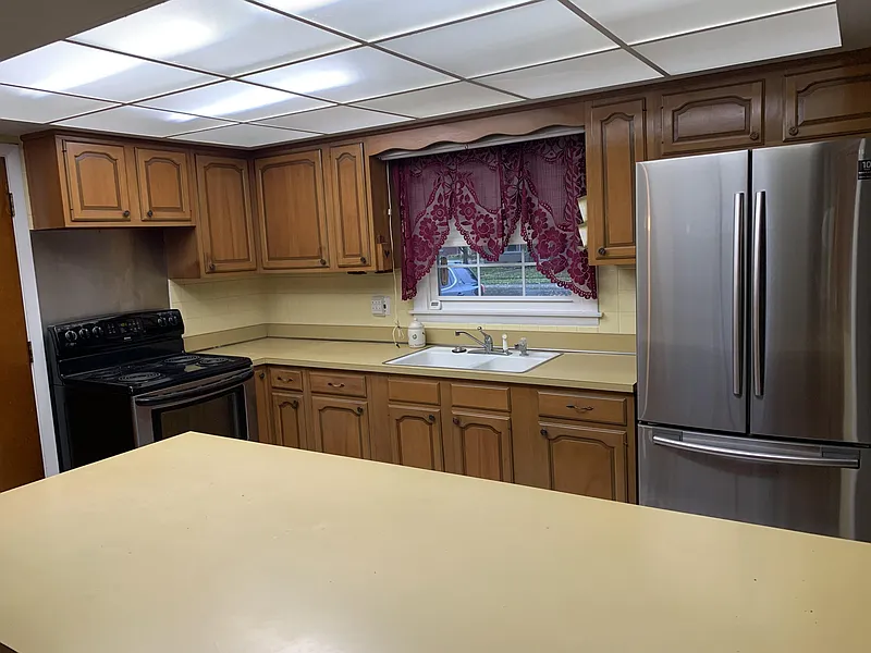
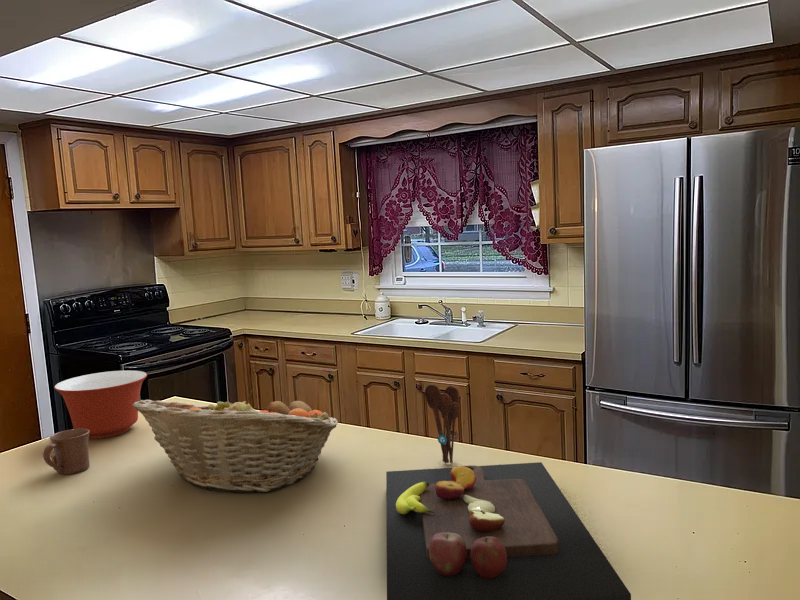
+ cutting board [385,461,632,600]
+ fruit basket [132,389,339,493]
+ mug [42,428,90,475]
+ mixing bowl [53,370,148,439]
+ utensil holder [424,383,461,464]
